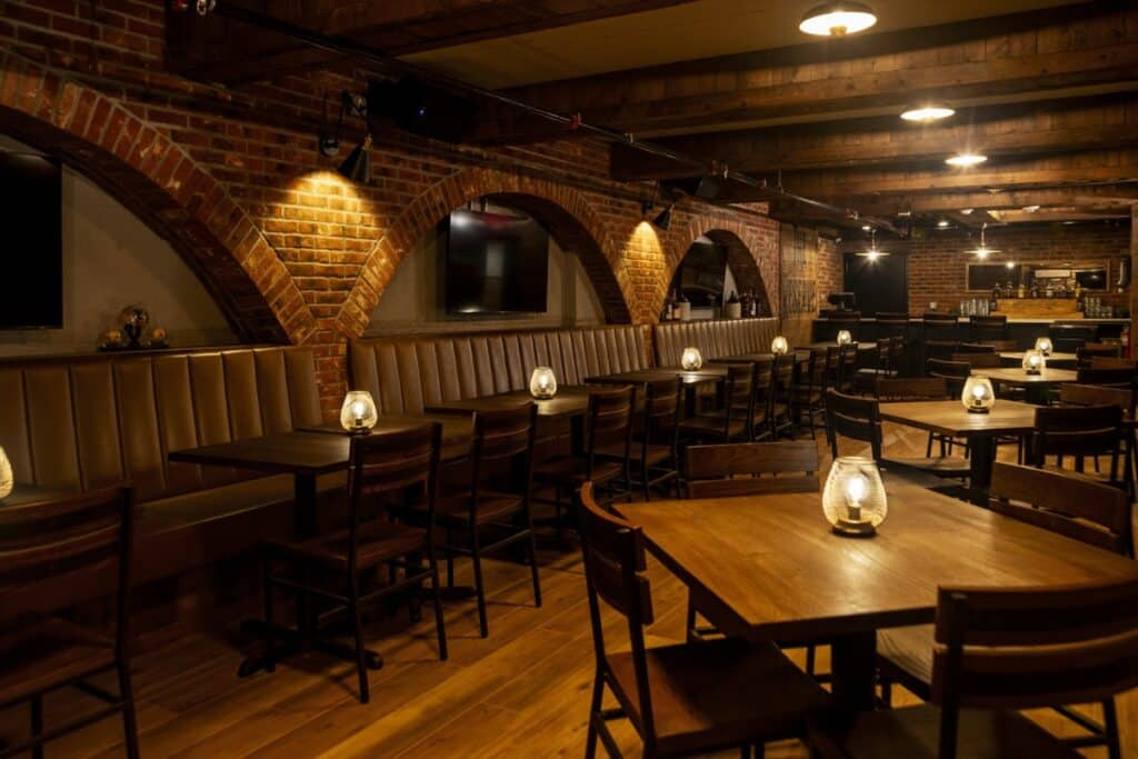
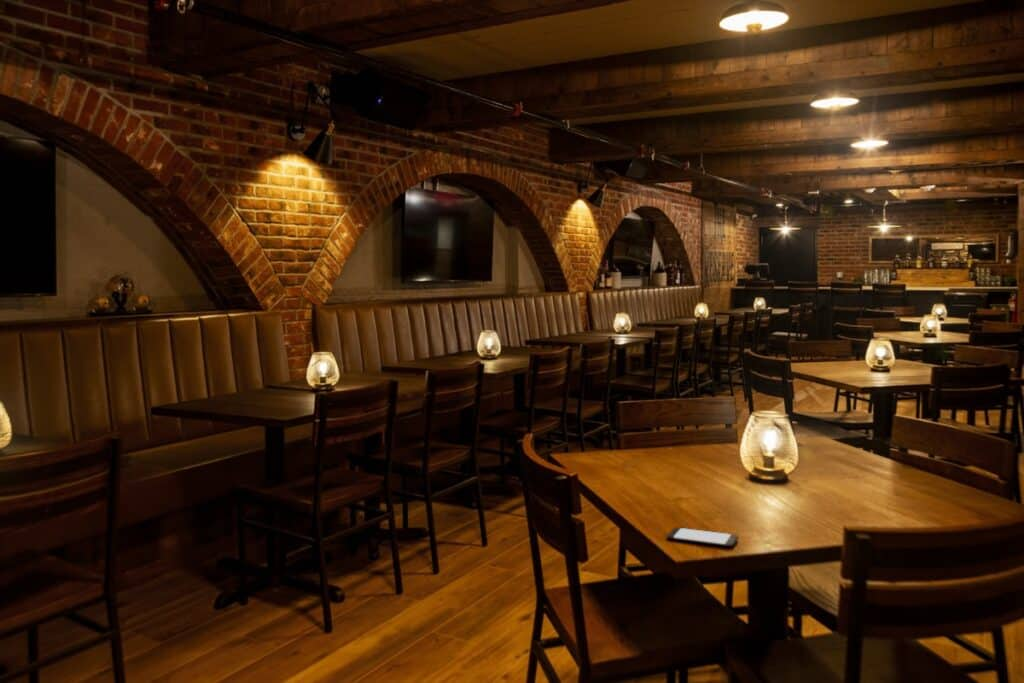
+ smartphone [666,526,739,548]
